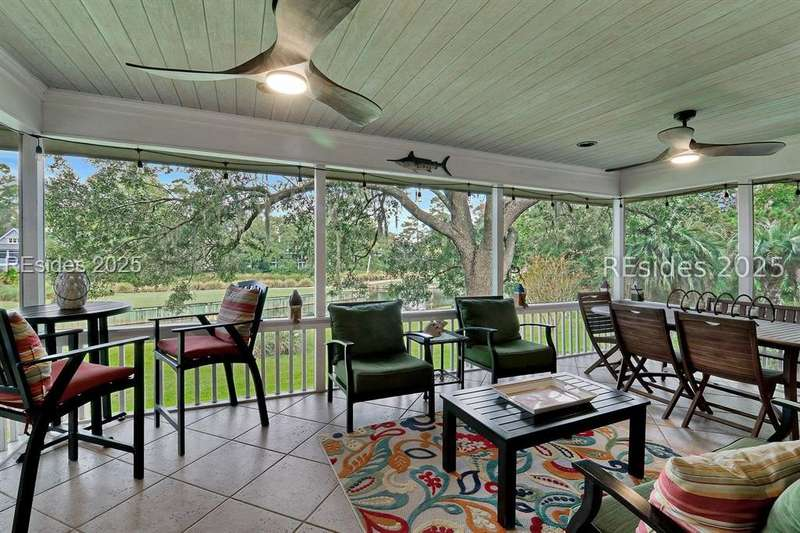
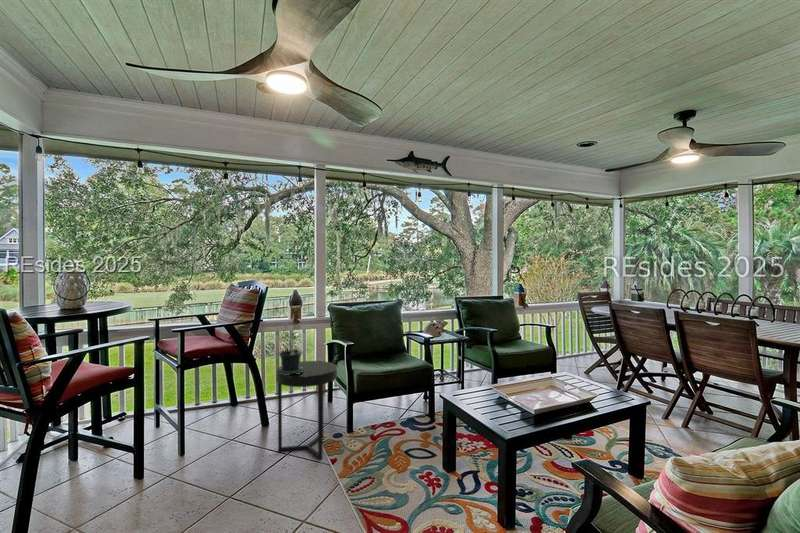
+ side table [275,360,338,460]
+ potted plant [278,325,304,375]
